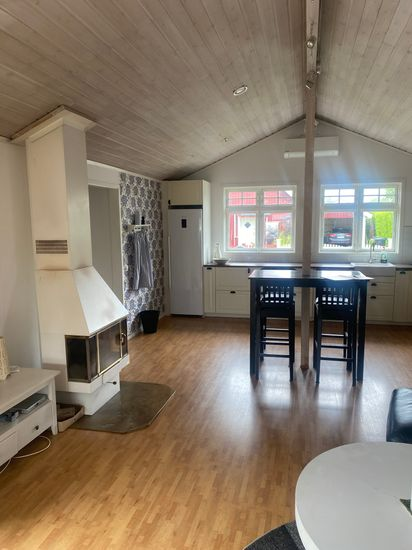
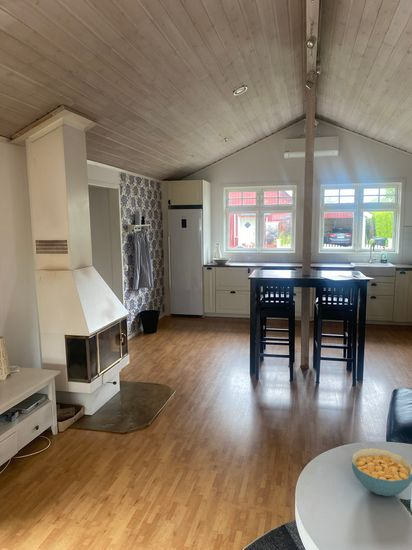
+ cereal bowl [351,447,412,497]
